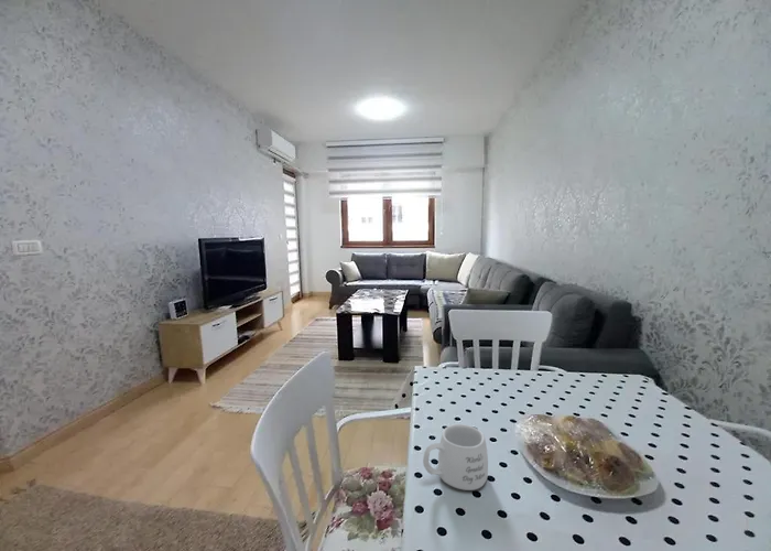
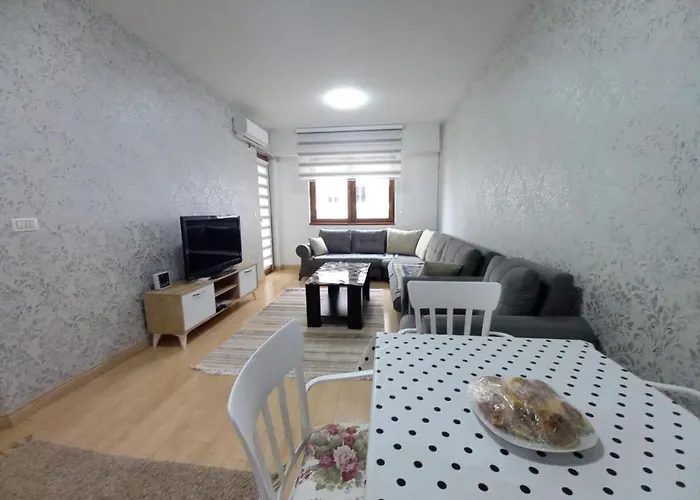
- mug [422,423,489,491]
